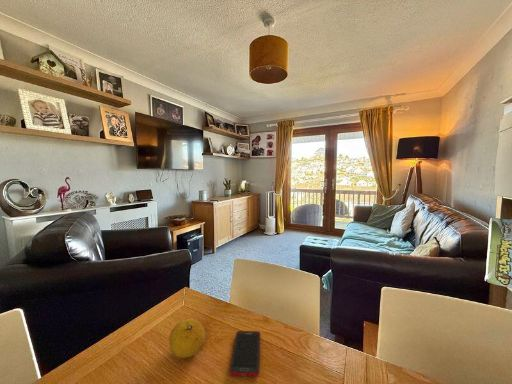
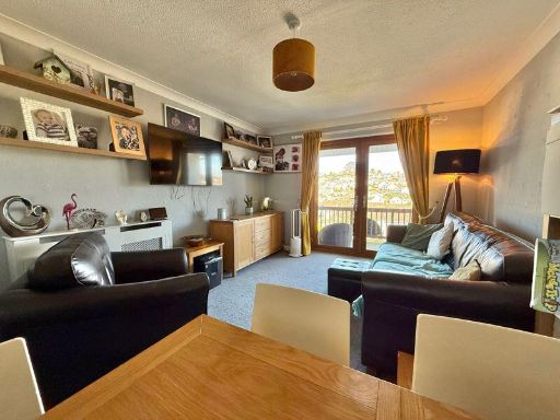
- cell phone [228,330,261,378]
- fruit [168,318,206,359]
